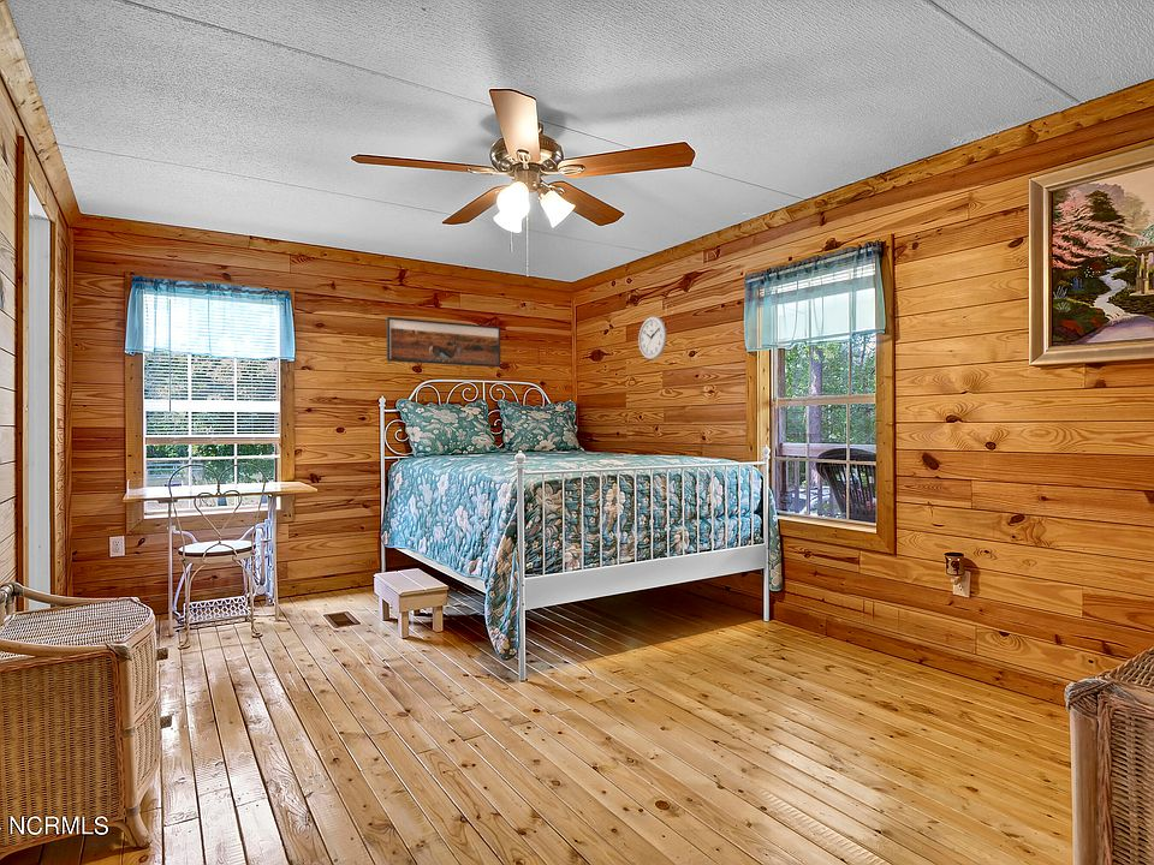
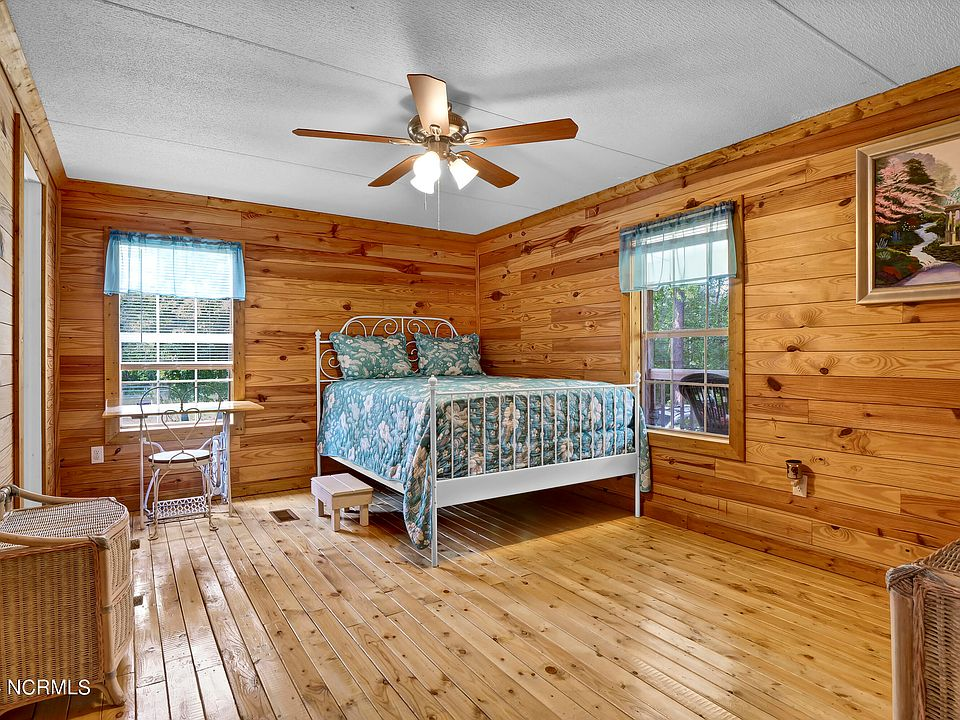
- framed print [386,316,501,369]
- wall clock [637,315,668,360]
